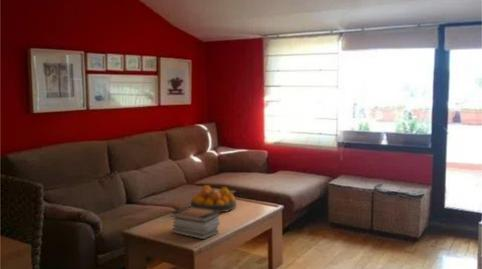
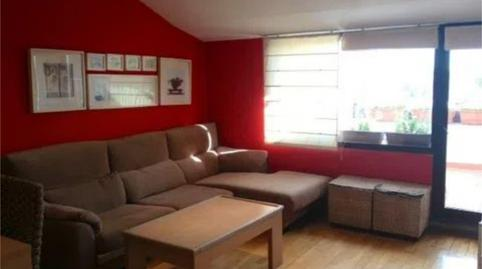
- book stack [169,206,221,240]
- fruit bowl [190,184,237,213]
